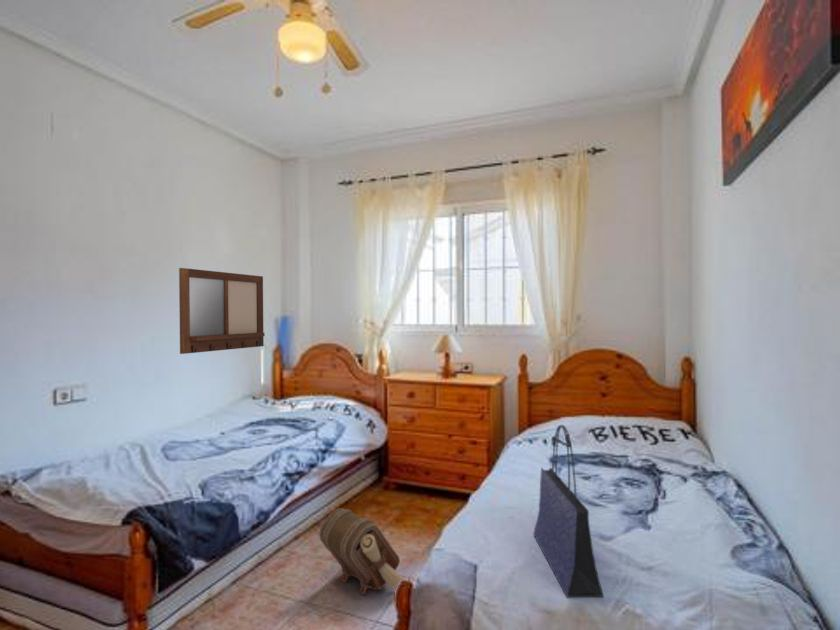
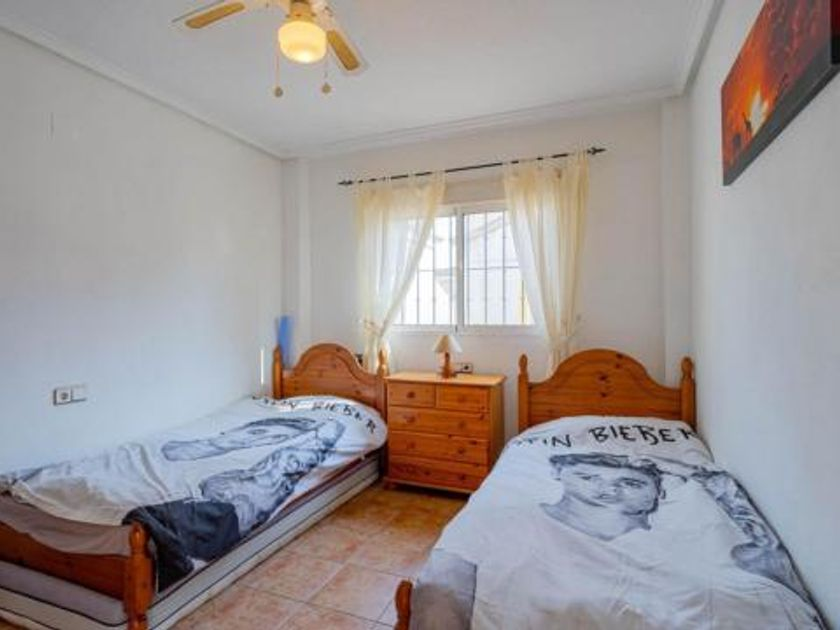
- writing board [178,267,266,355]
- tote bag [532,424,605,598]
- pouch [318,507,404,596]
